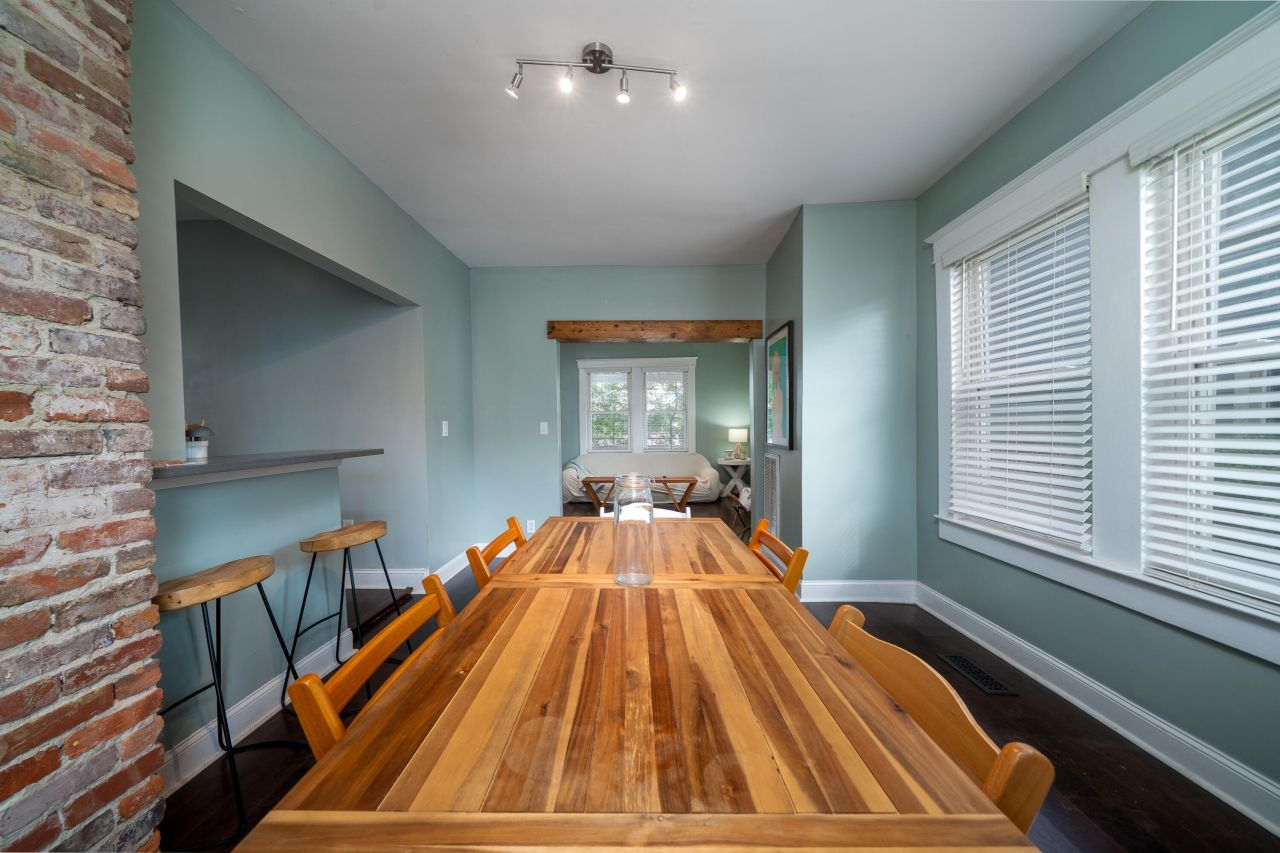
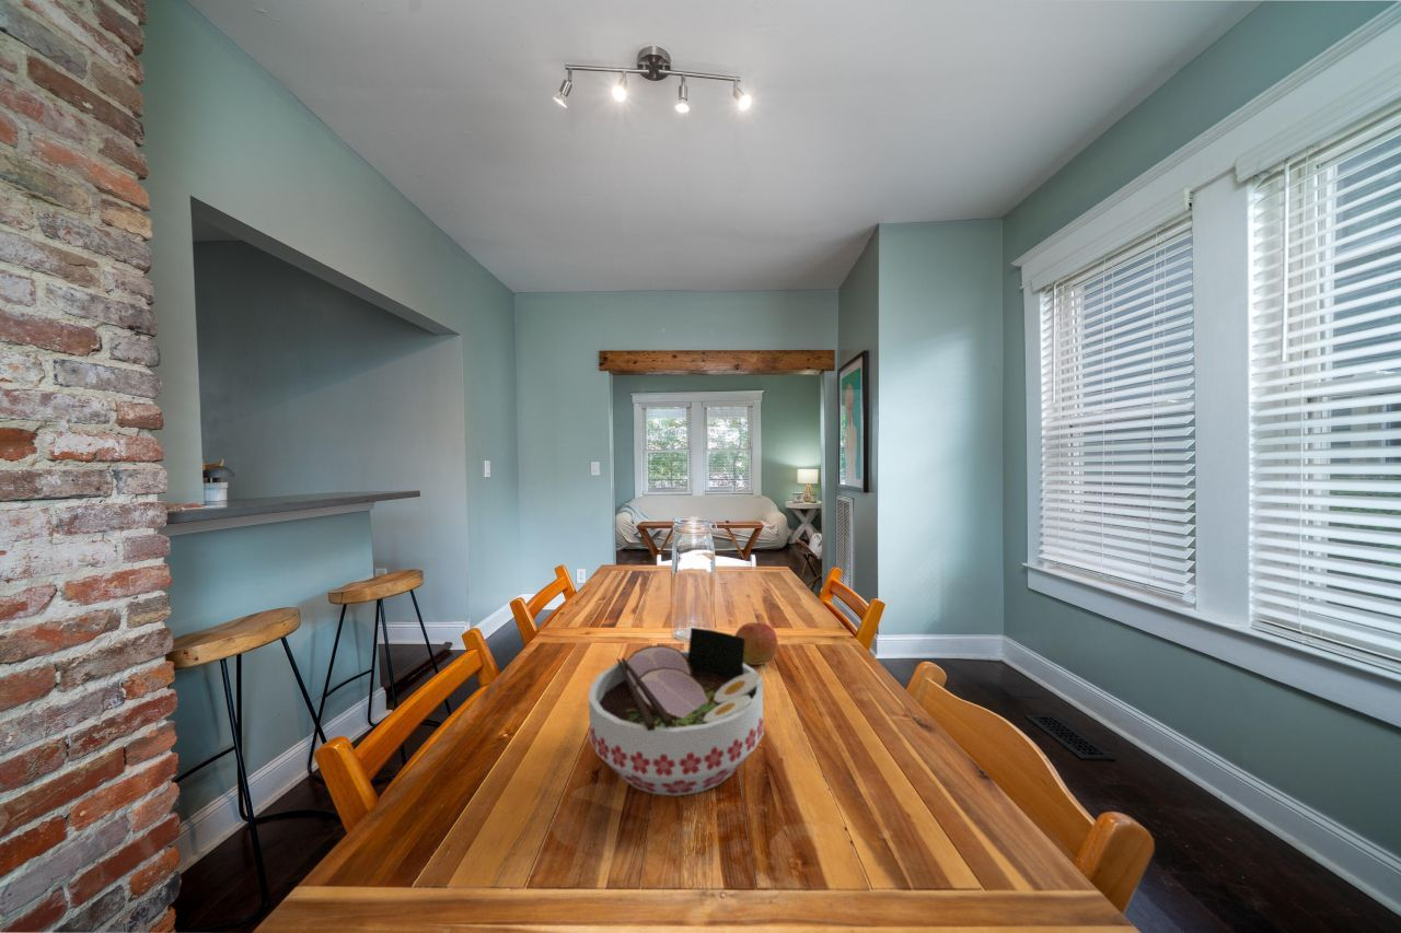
+ bowl [588,627,764,797]
+ apple [734,621,779,666]
